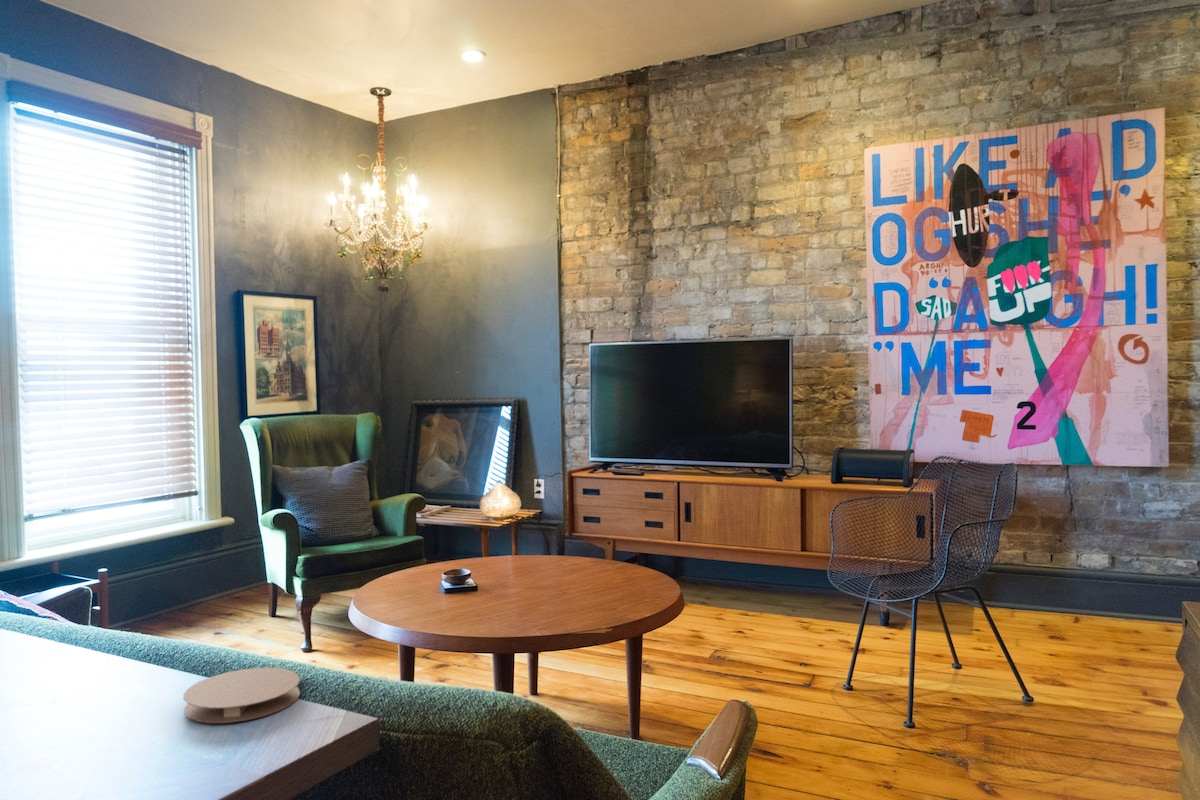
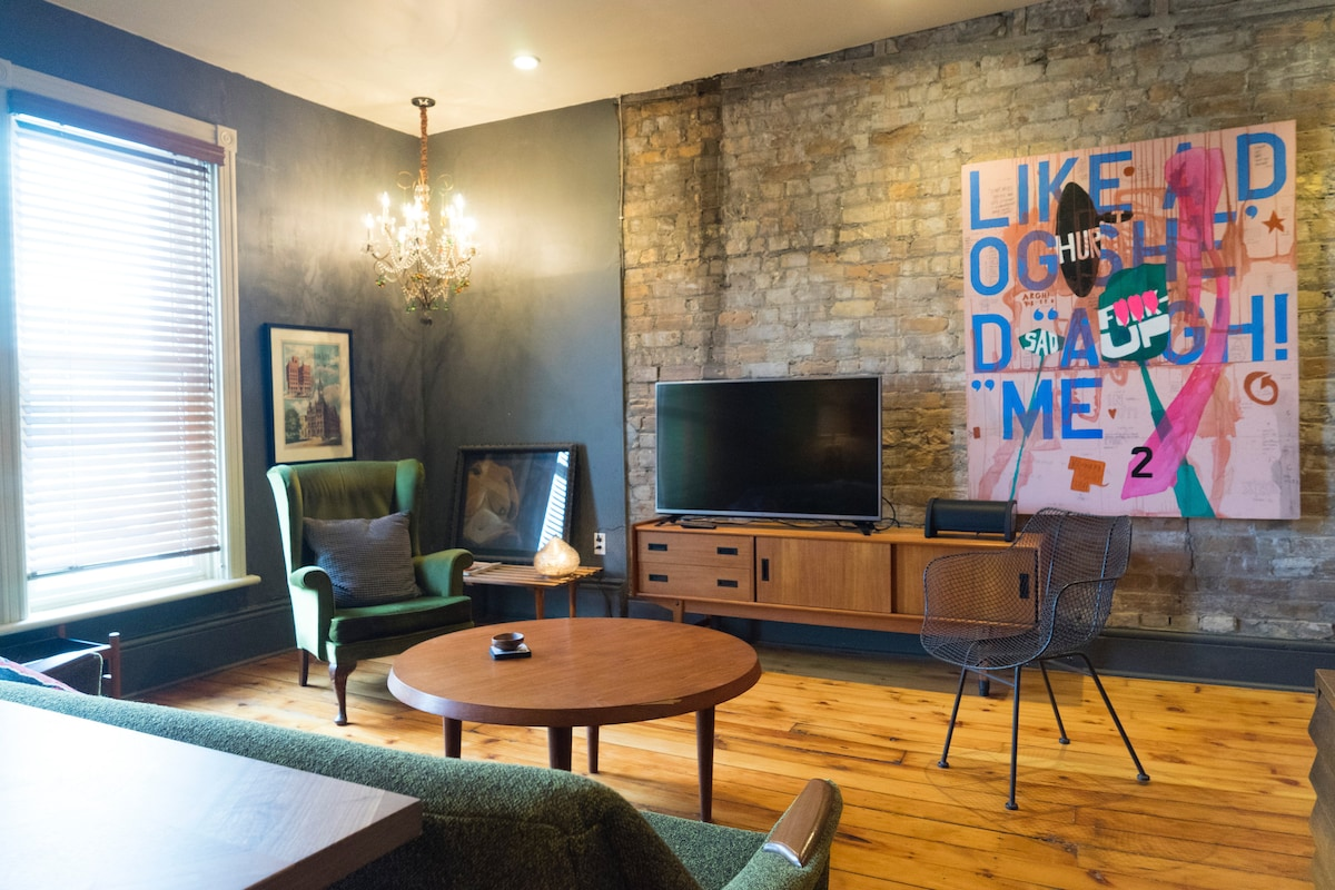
- coaster [183,667,301,724]
